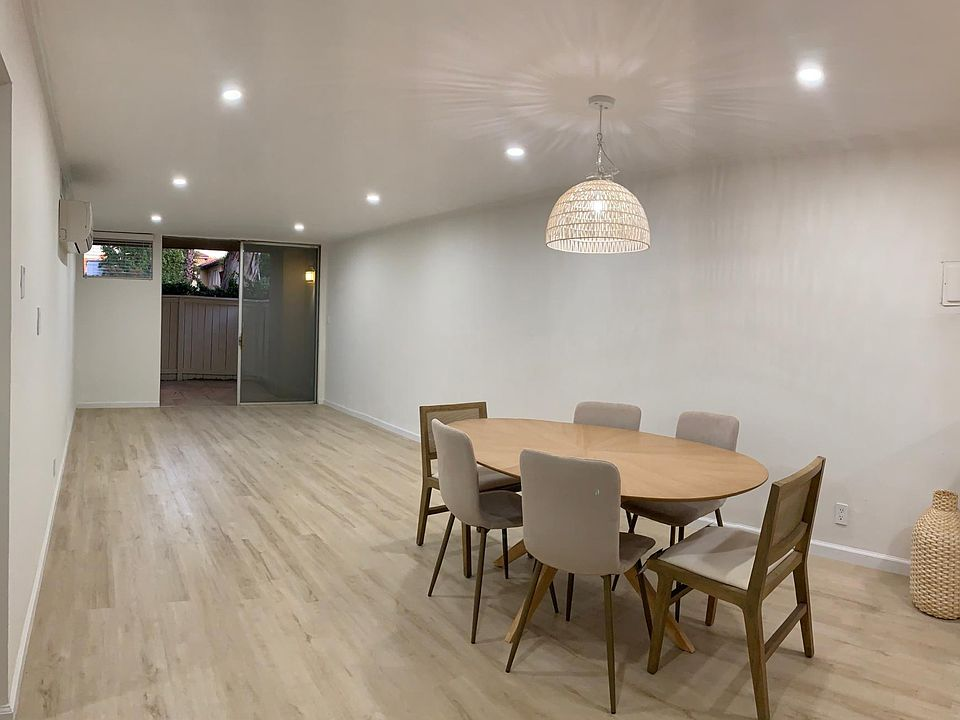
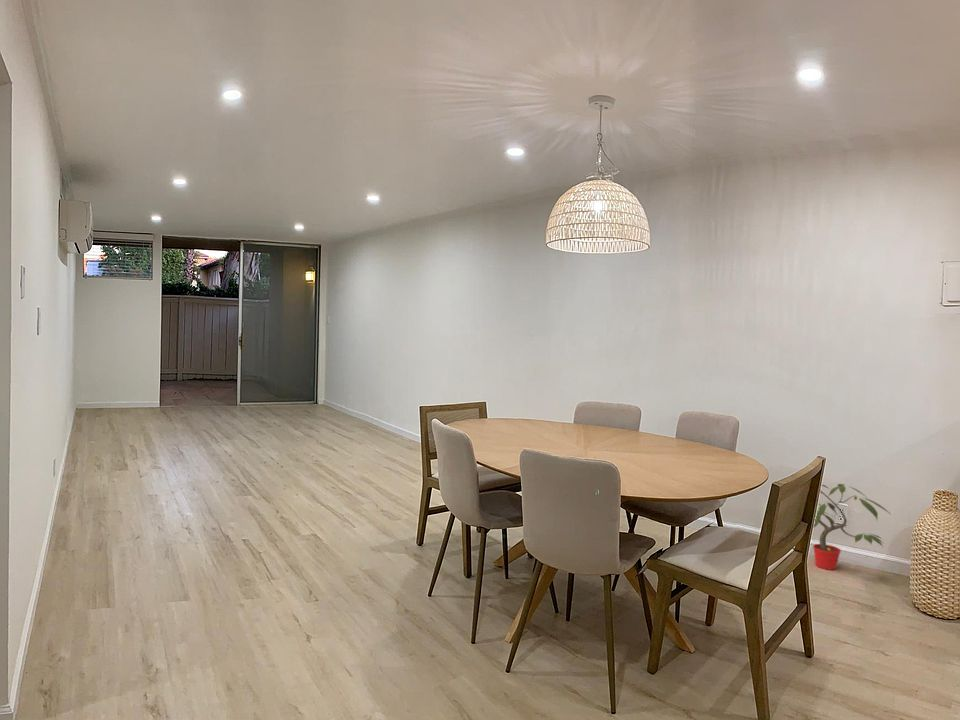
+ potted plant [812,483,890,571]
